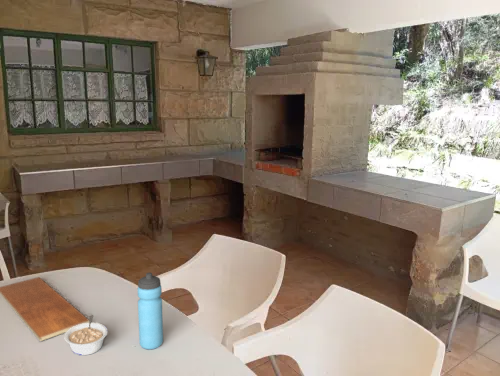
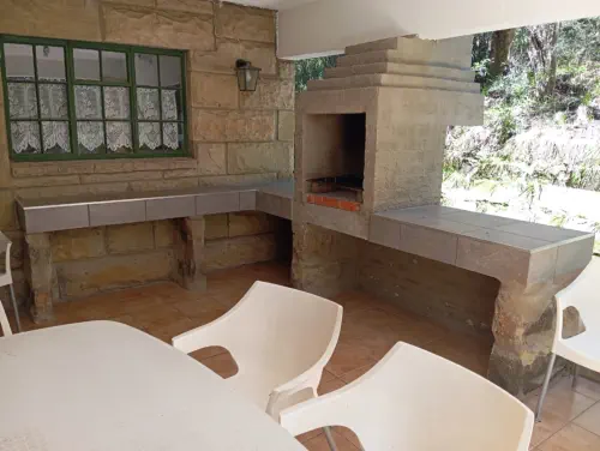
- chopping board [0,276,89,342]
- legume [63,314,109,356]
- water bottle [137,272,164,350]
